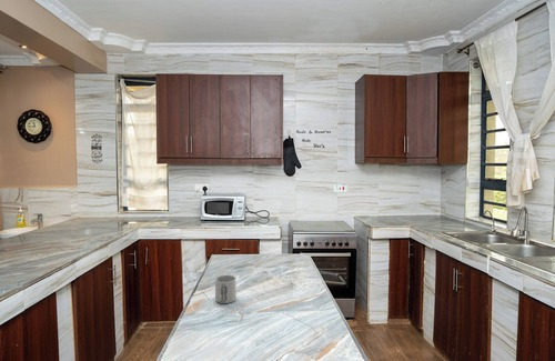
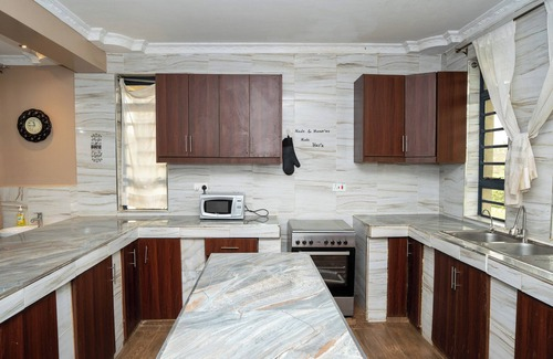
- mug [214,274,238,304]
